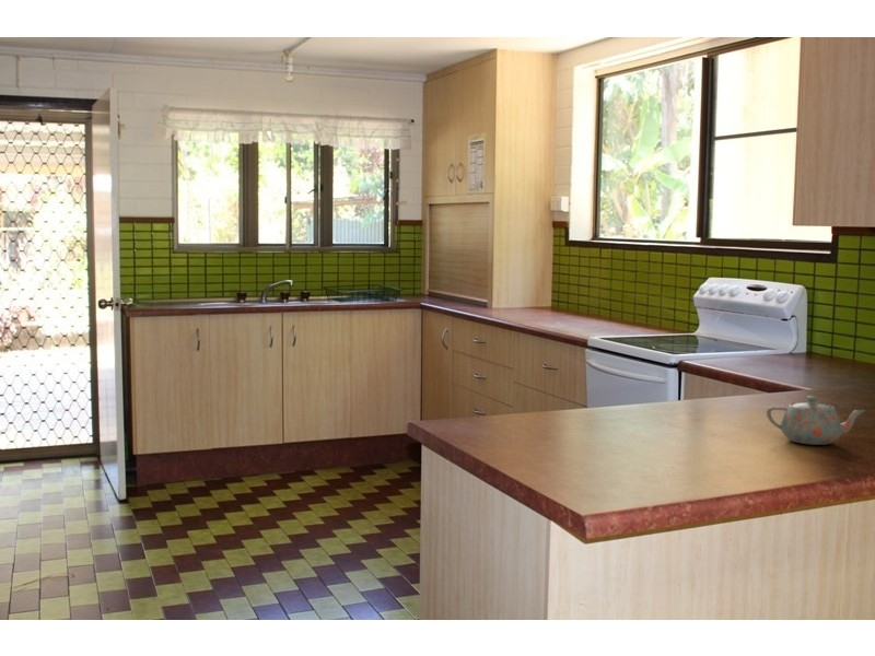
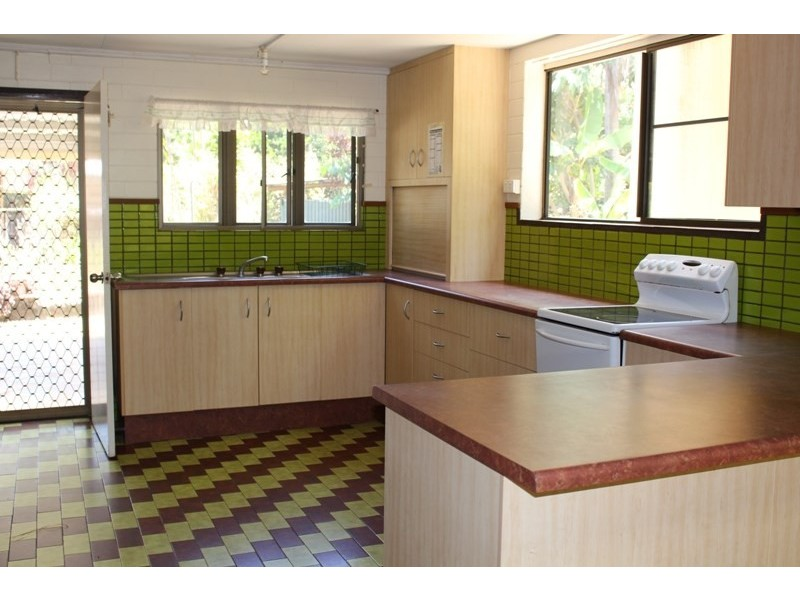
- teapot [766,396,865,446]
